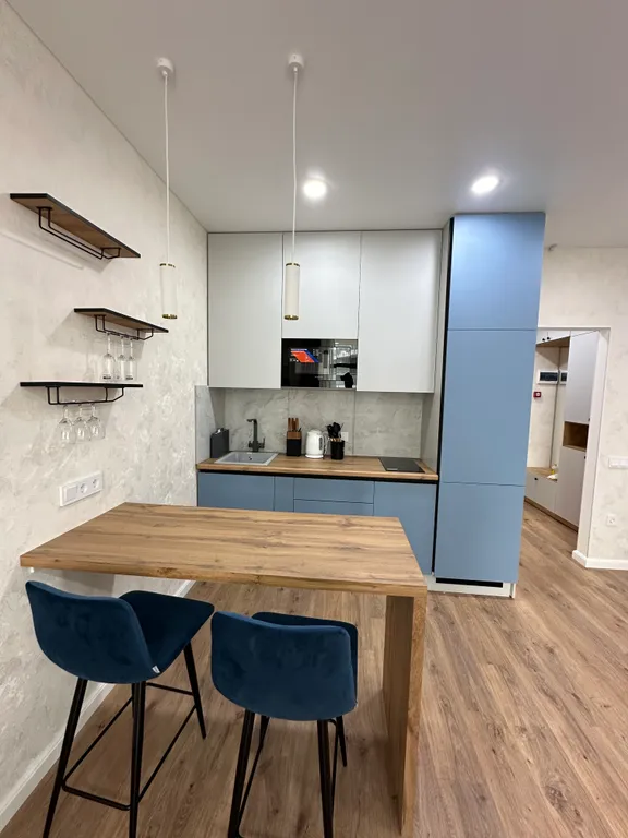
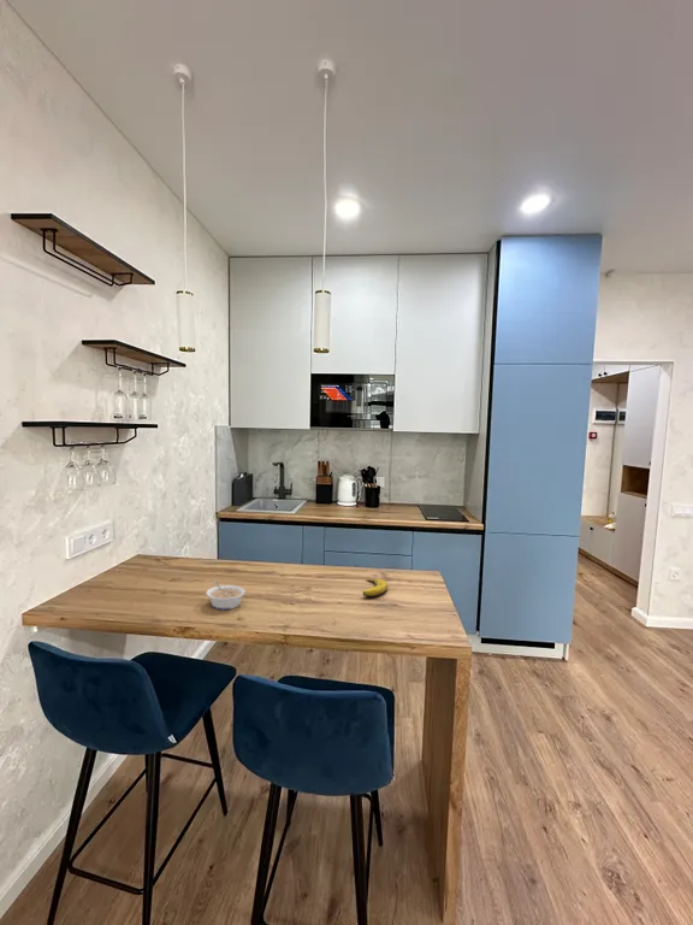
+ banana [362,577,389,599]
+ legume [205,579,247,611]
